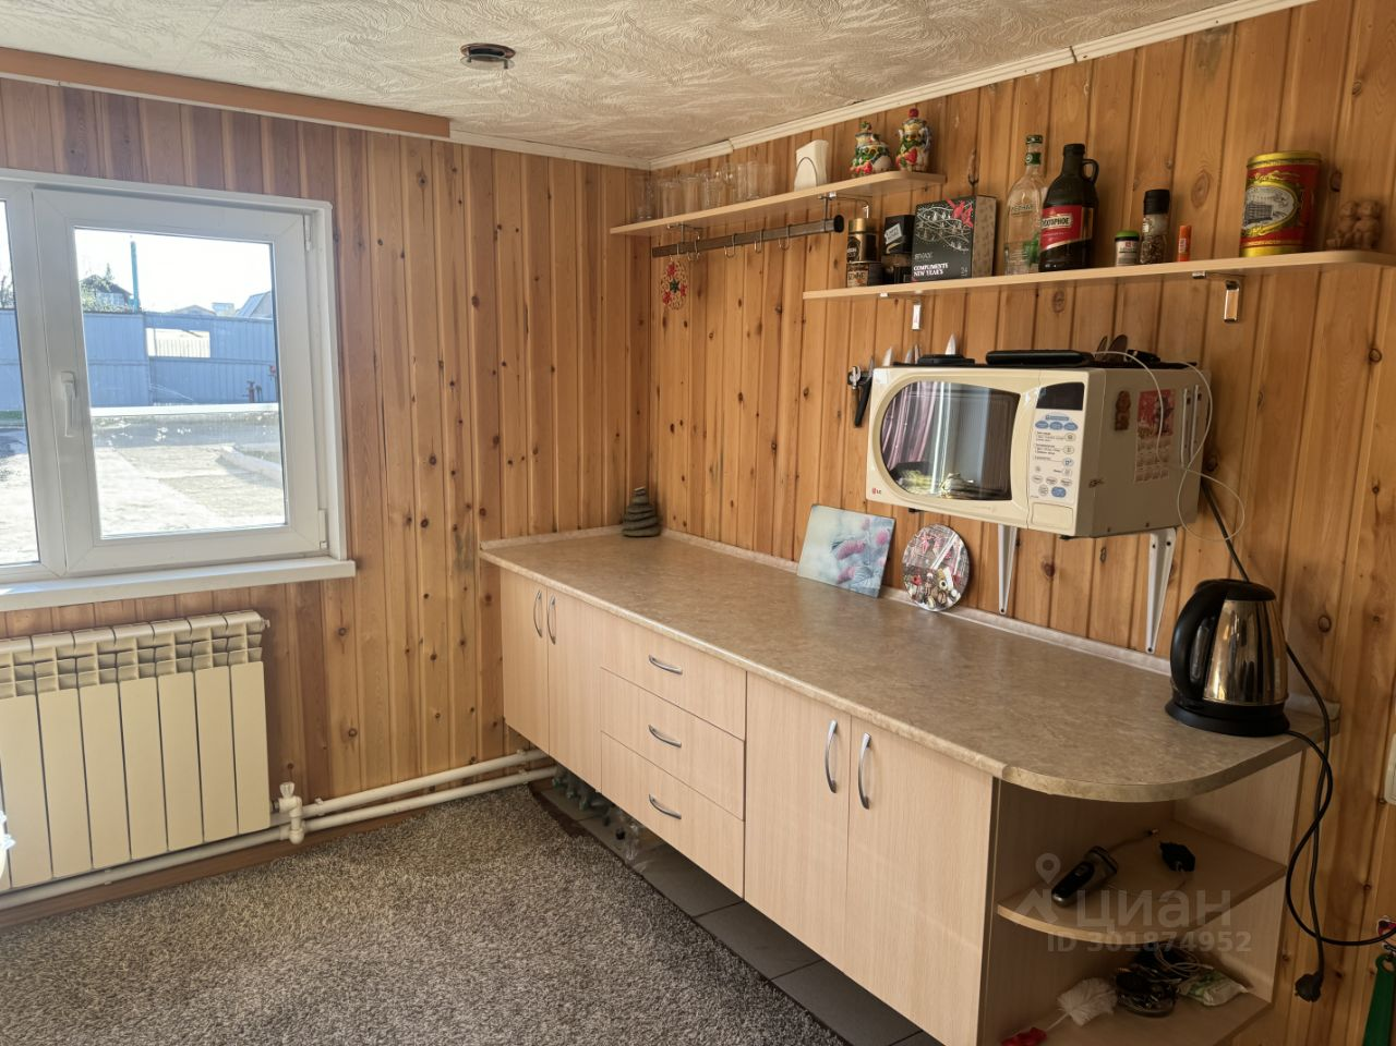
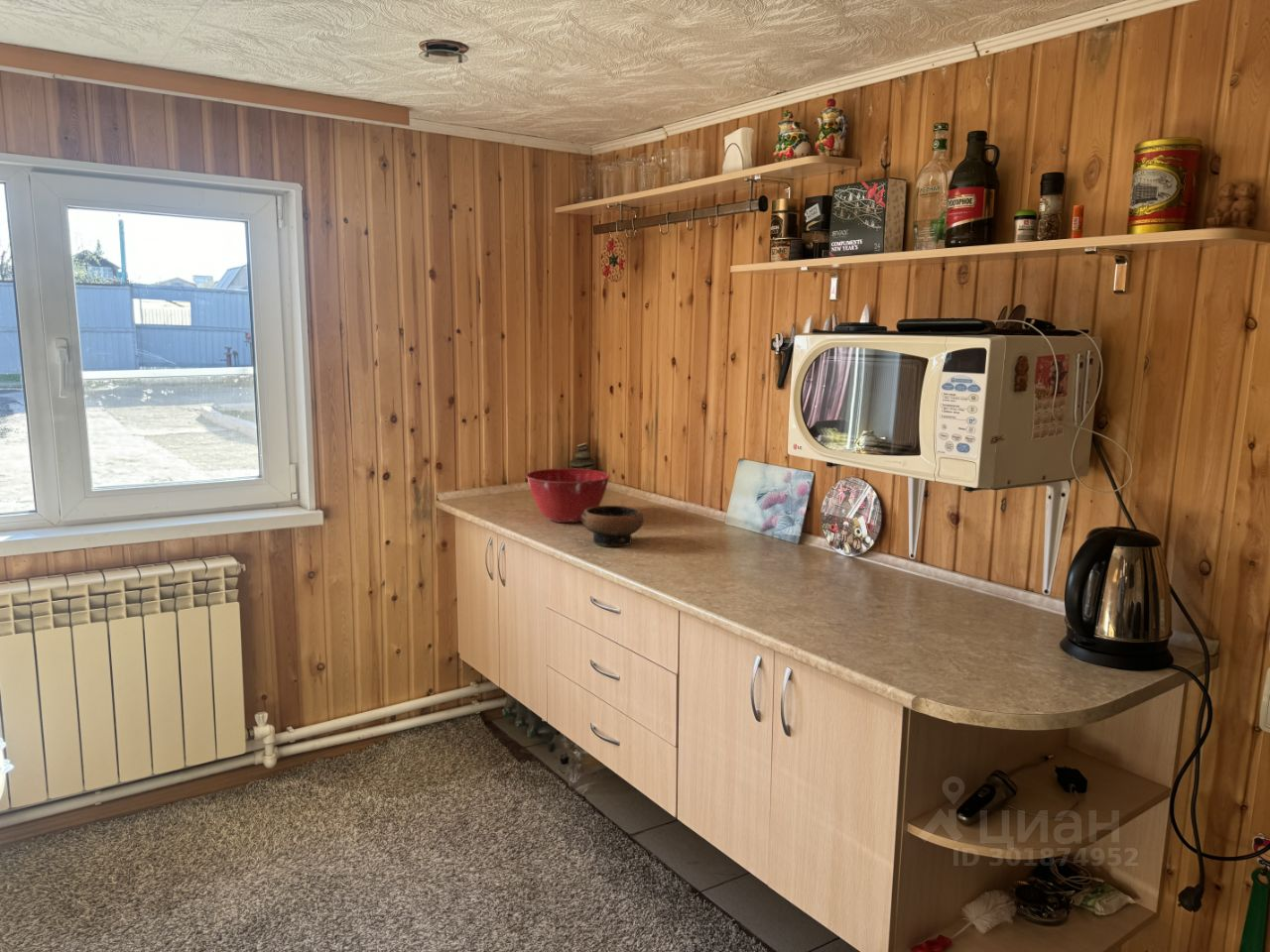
+ bowl [581,505,645,547]
+ mixing bowl [525,467,611,524]
